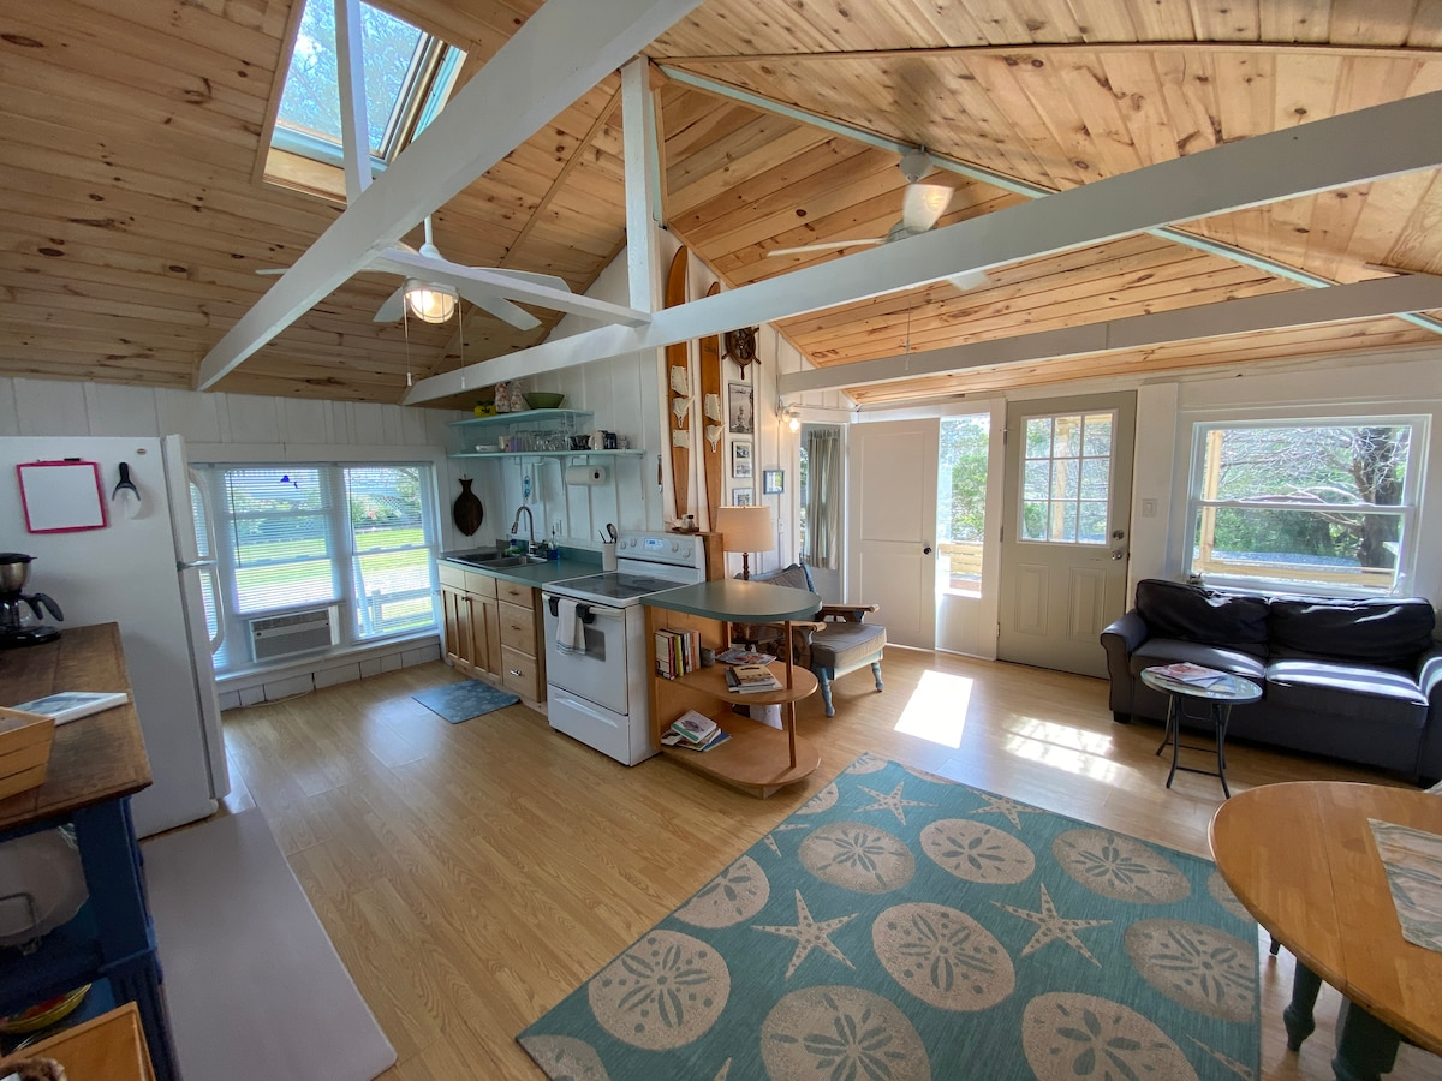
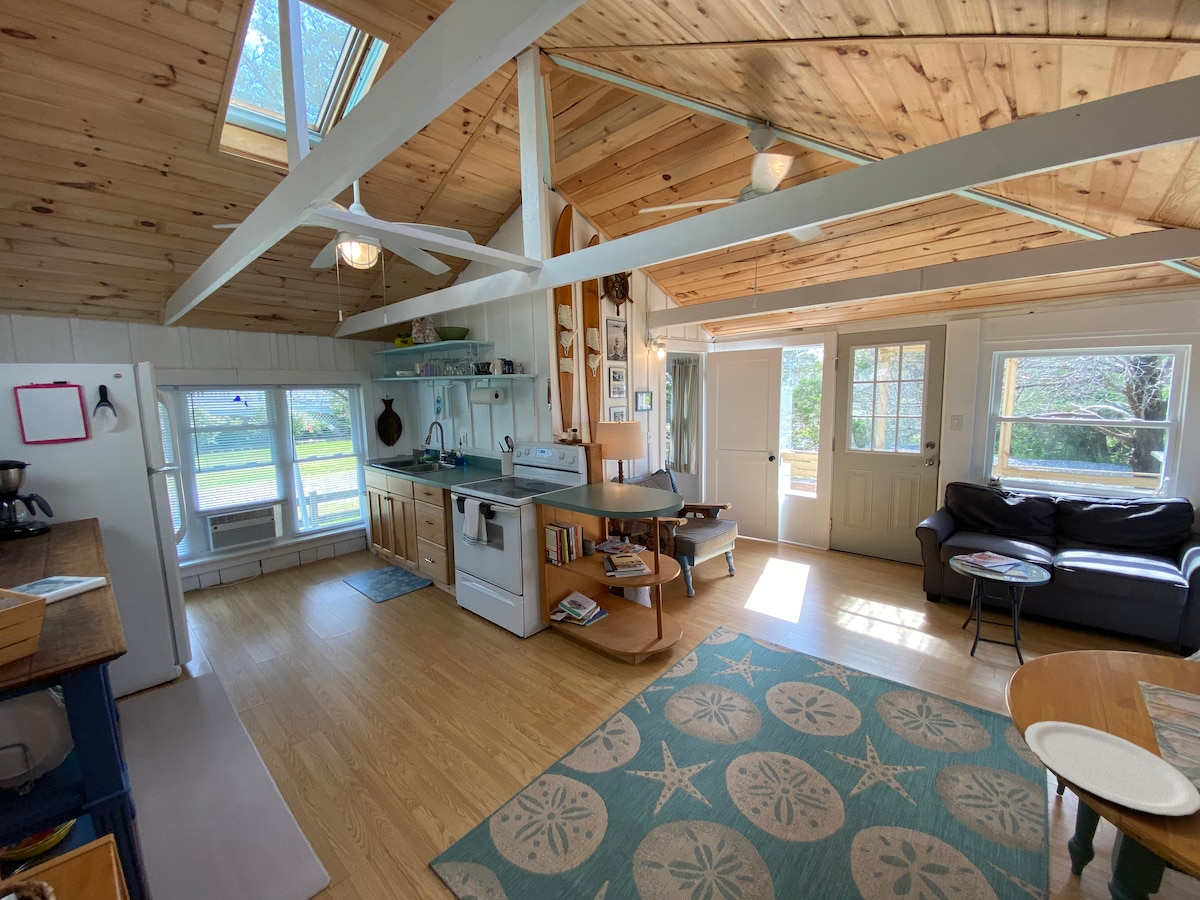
+ plate [1024,720,1200,817]
